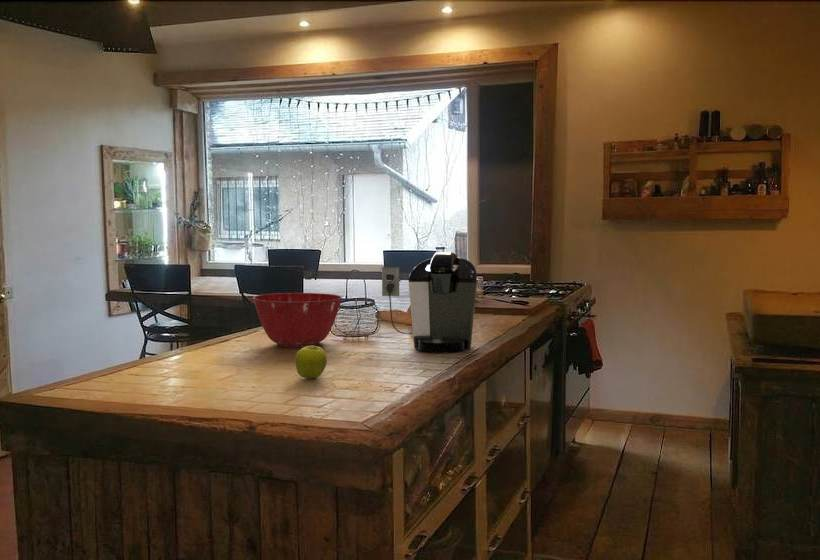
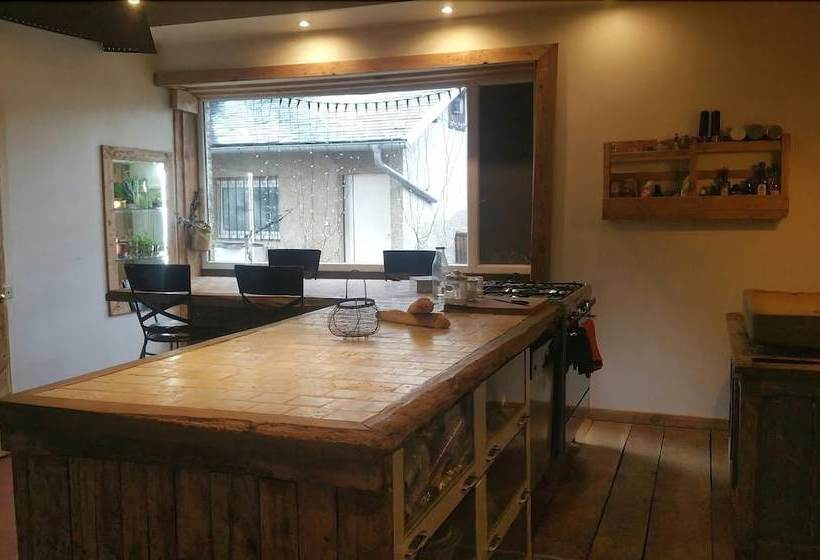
- coffee maker [381,251,478,354]
- fruit [294,345,328,380]
- mixing bowl [252,292,343,348]
